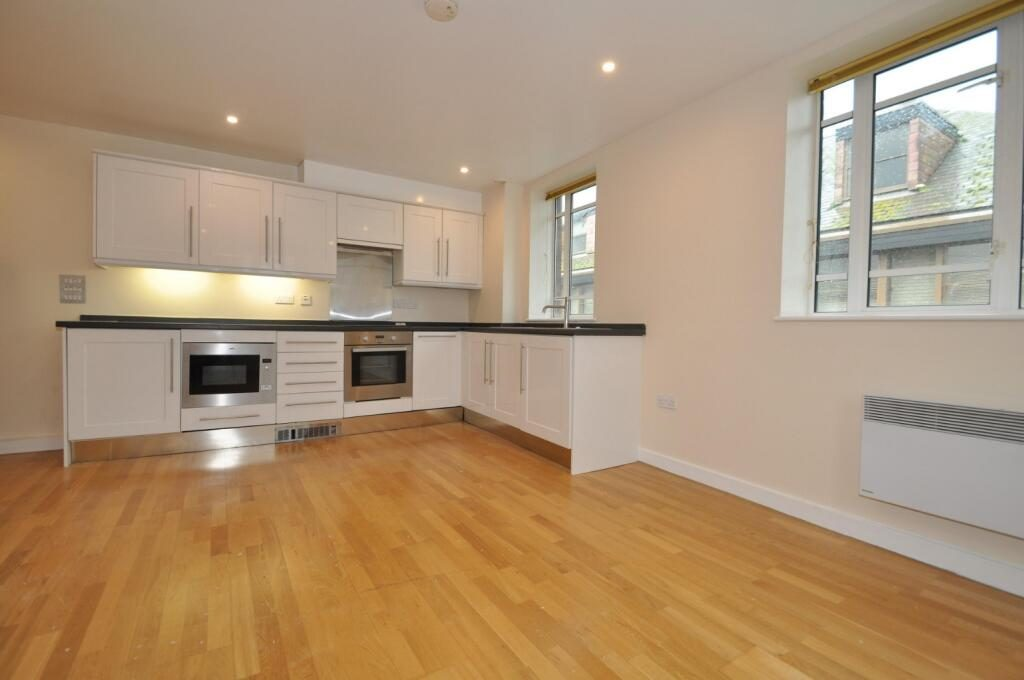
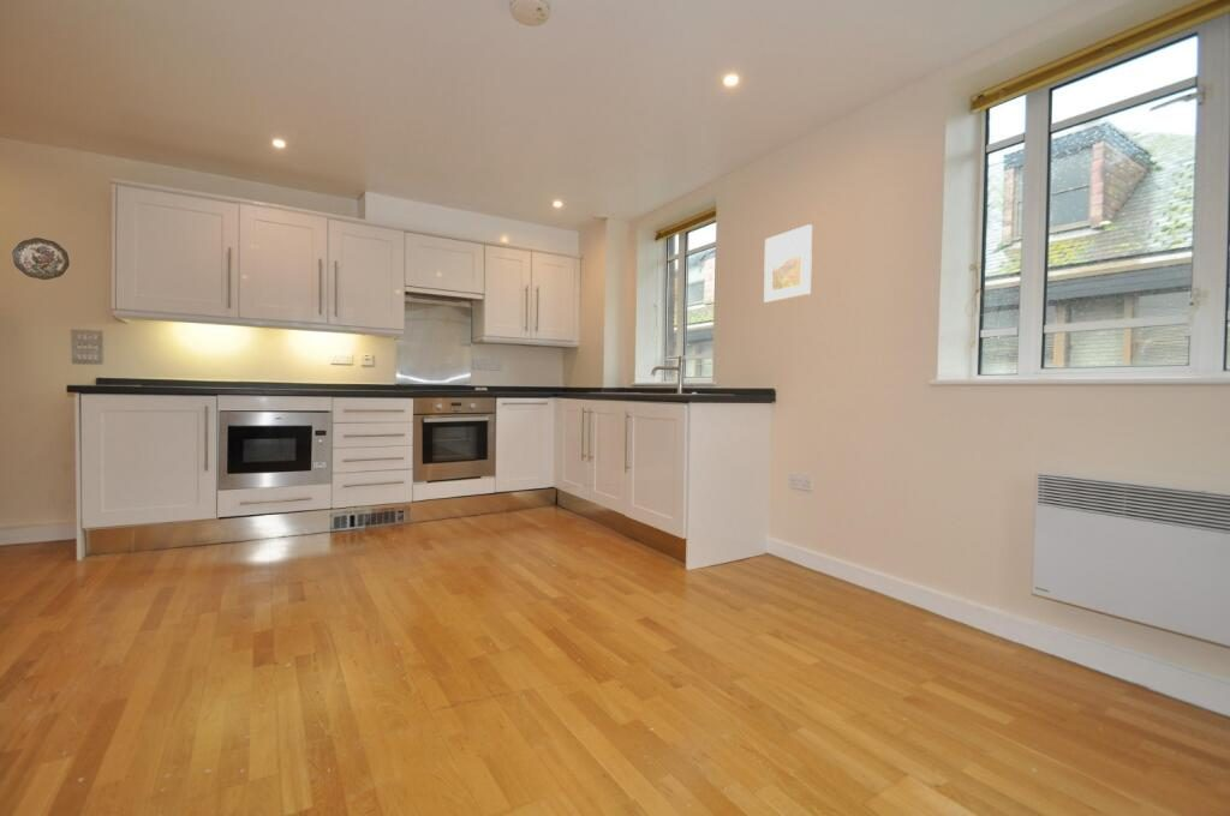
+ decorative plate [11,236,71,281]
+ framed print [763,223,813,304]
